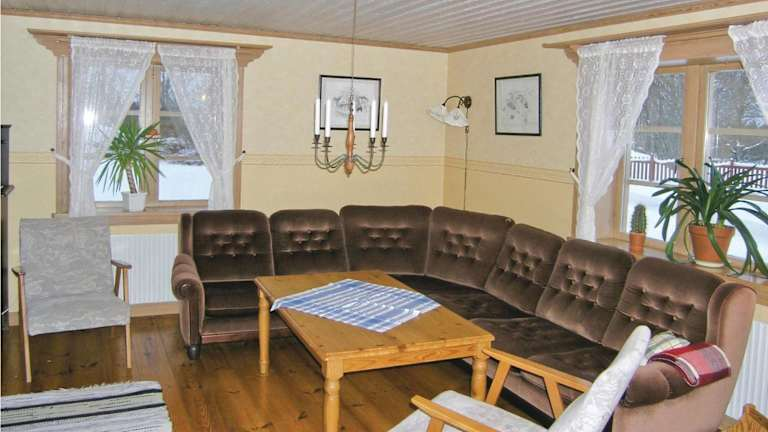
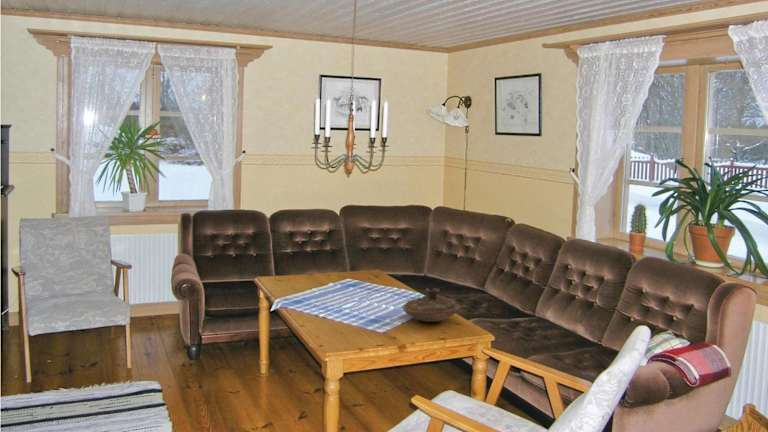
+ decorative bowl [402,287,461,323]
